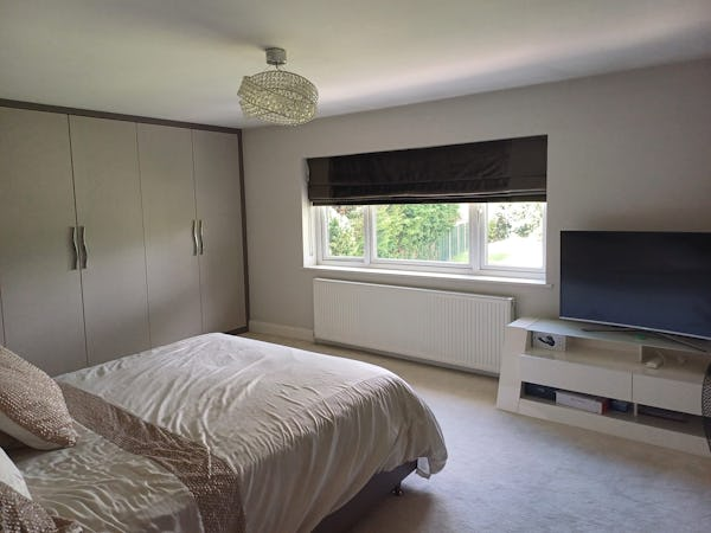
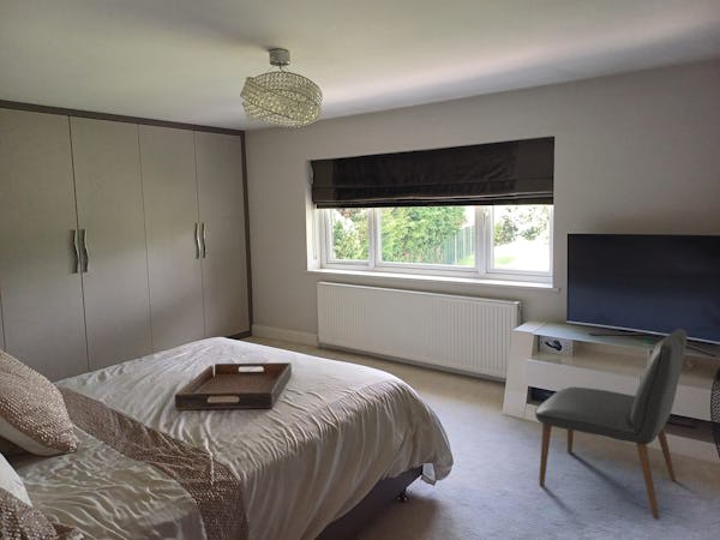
+ serving tray [174,361,293,412]
+ chair [533,328,689,521]
